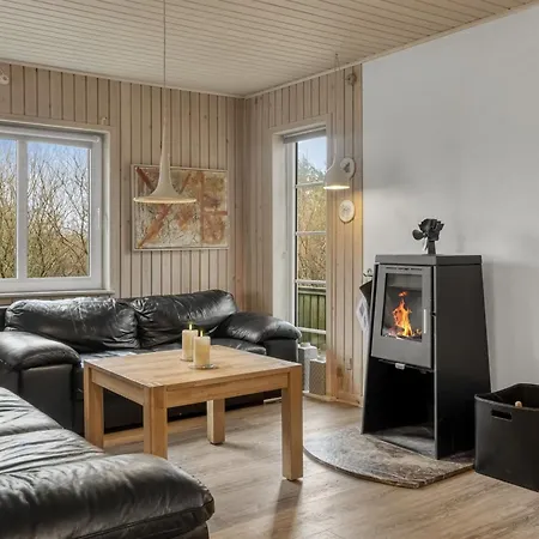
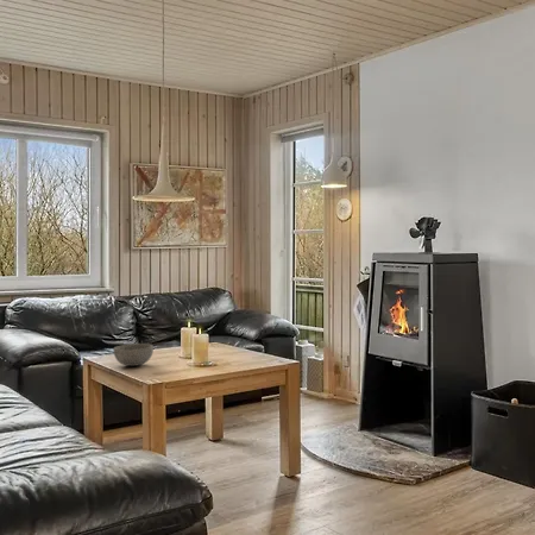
+ bowl [113,342,155,367]
